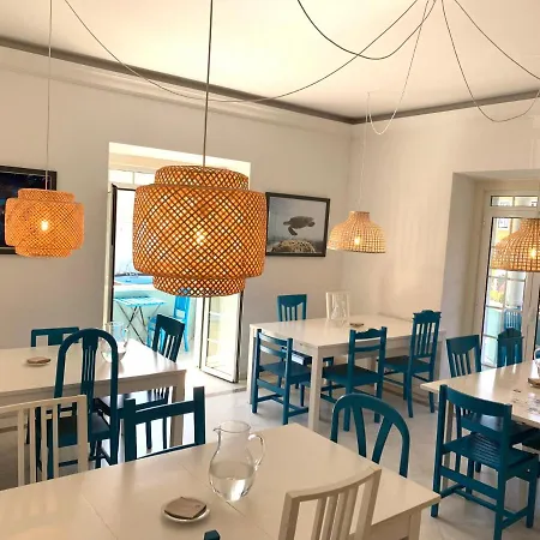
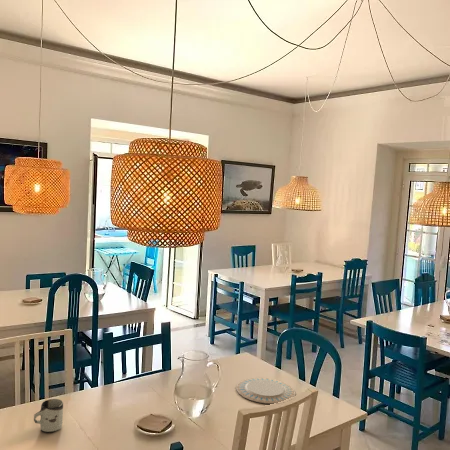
+ cup [33,398,64,434]
+ chinaware [235,377,296,405]
